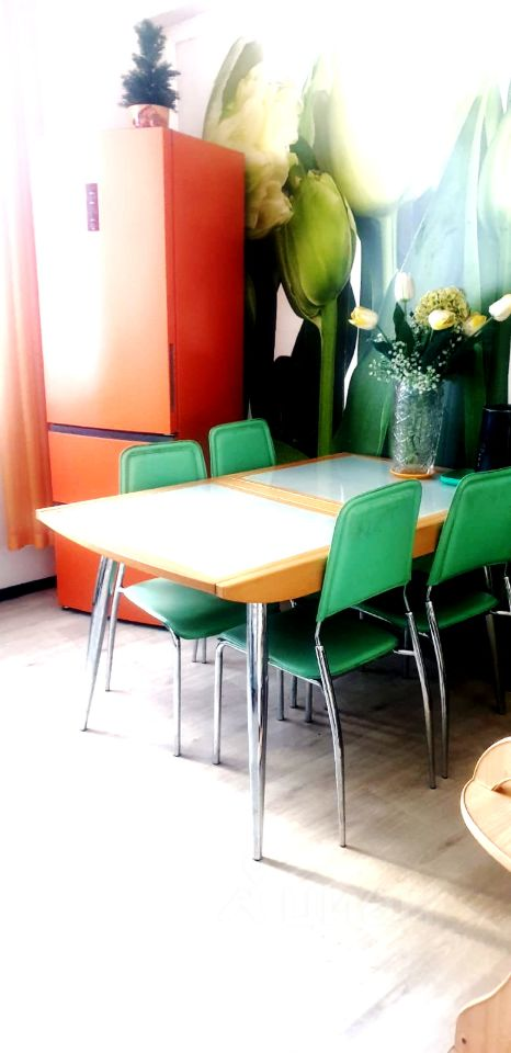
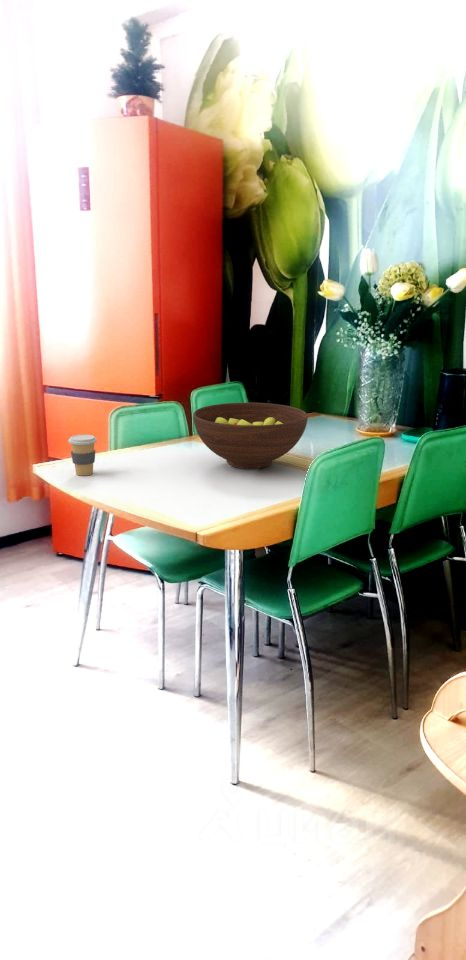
+ fruit bowl [192,402,309,470]
+ coffee cup [67,434,98,477]
